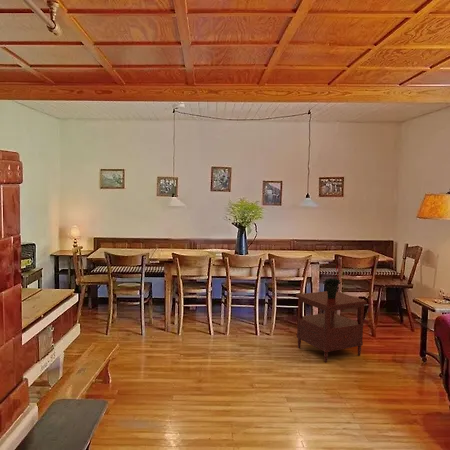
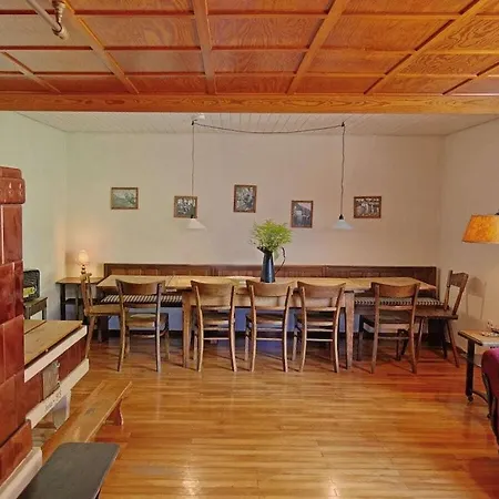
- potted plant [322,264,342,299]
- side table [295,290,368,363]
